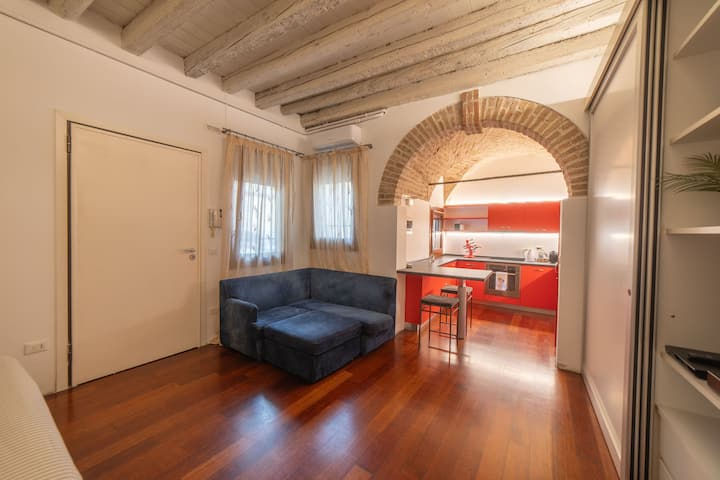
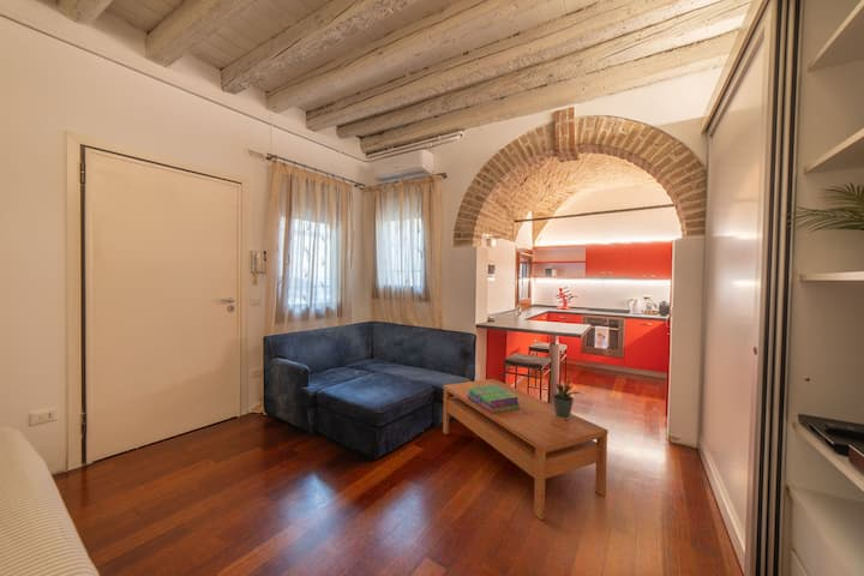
+ coffee table [442,378,610,521]
+ stack of books [468,385,521,414]
+ potted plant [551,379,582,419]
